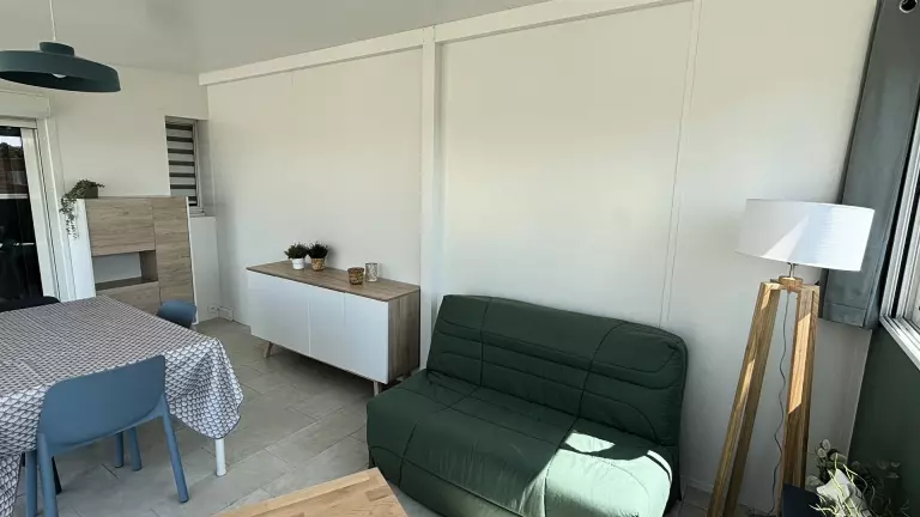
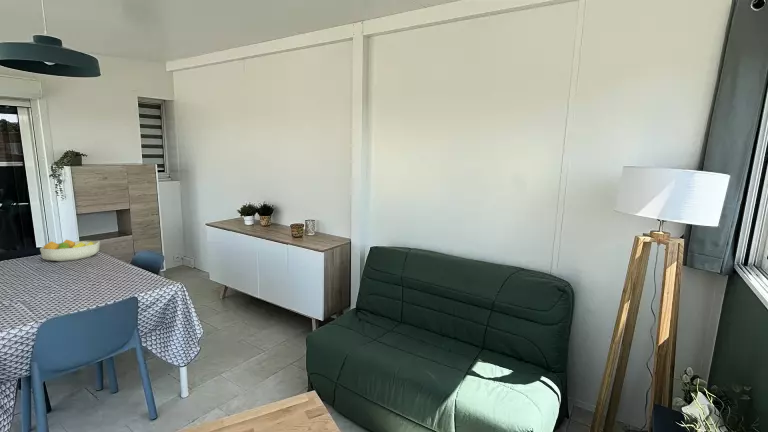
+ fruit bowl [39,238,101,262]
